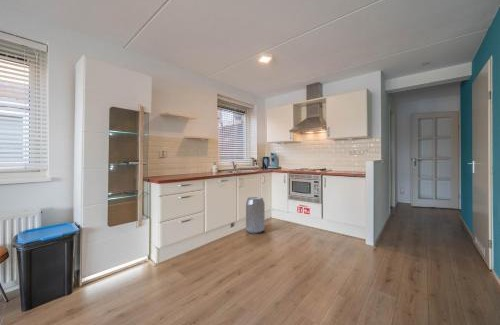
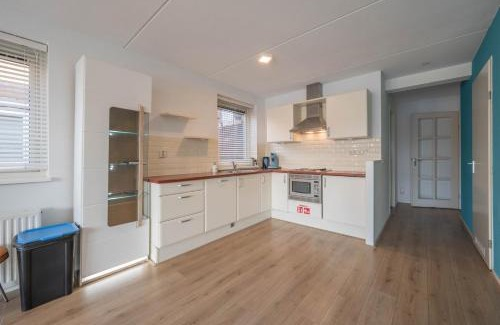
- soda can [245,196,266,235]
